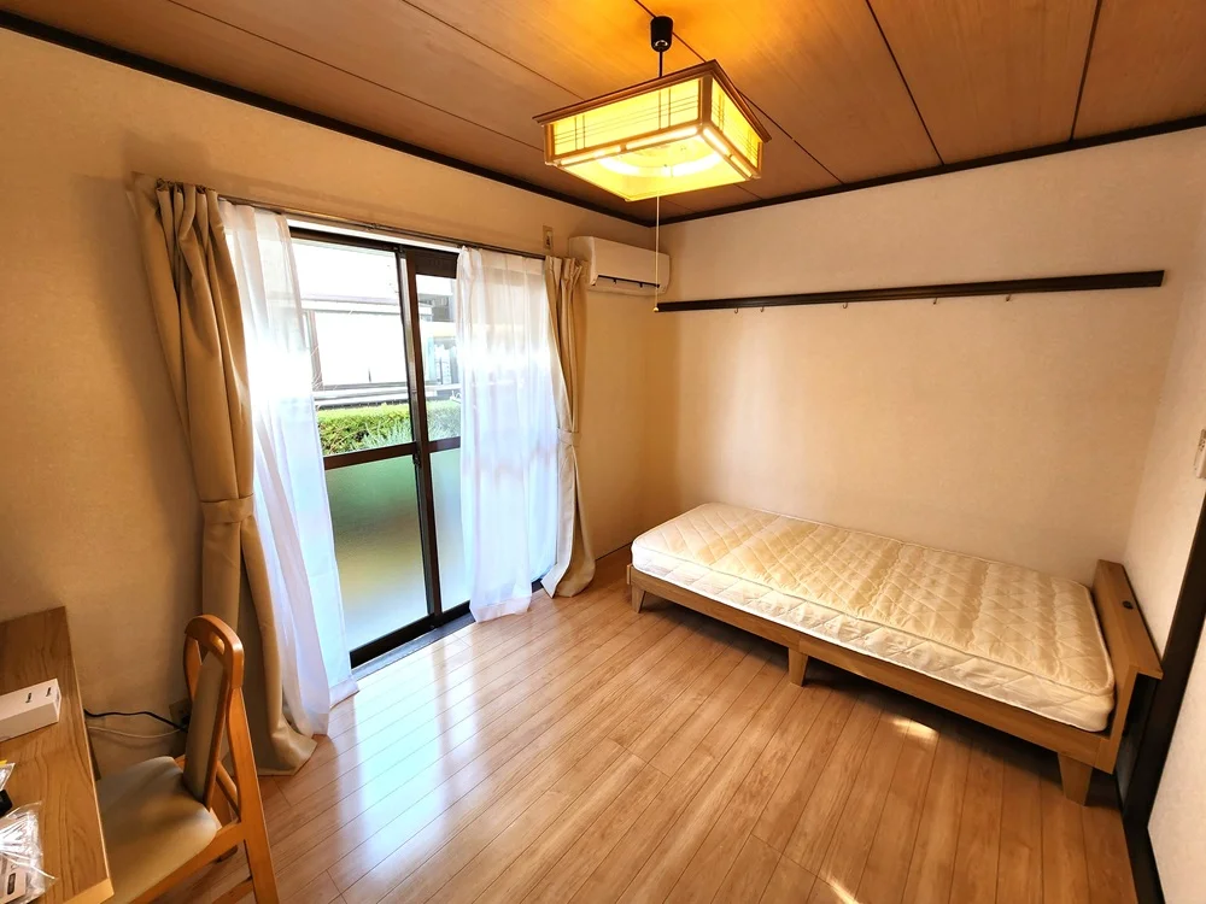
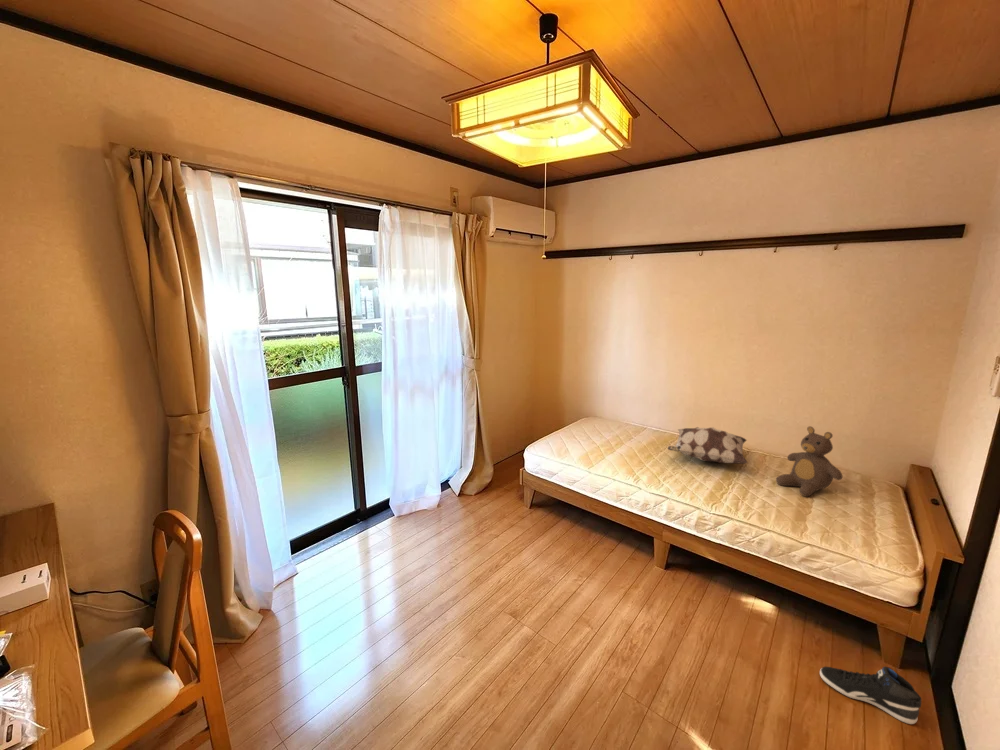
+ decorative pillow [666,426,749,465]
+ teddy bear [775,425,843,498]
+ sneaker [819,665,922,725]
